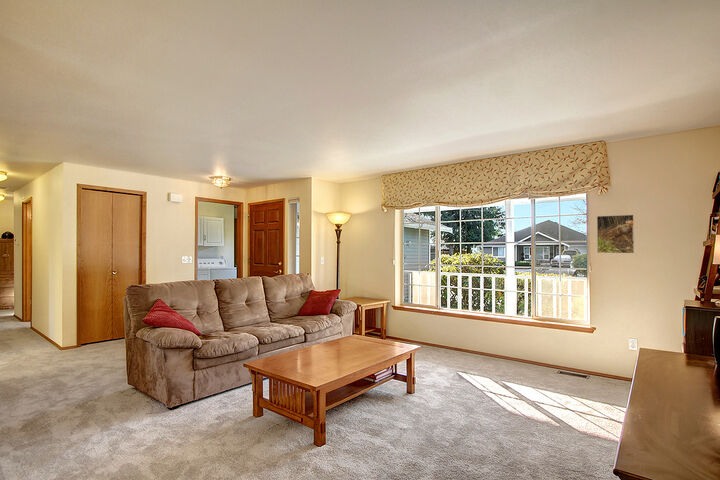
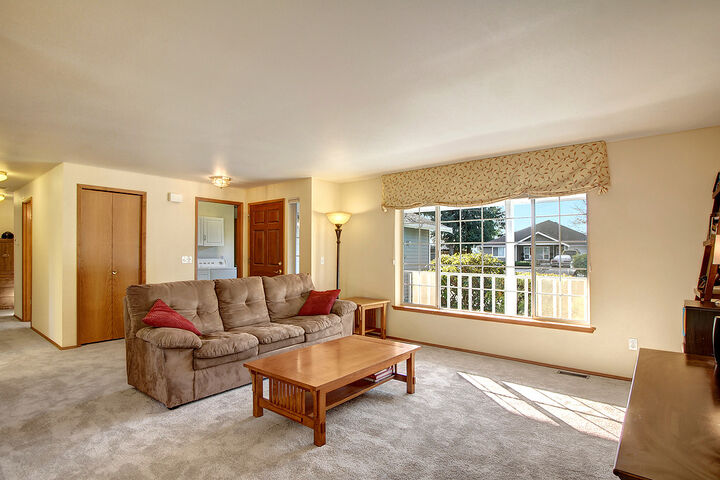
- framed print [596,214,635,254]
